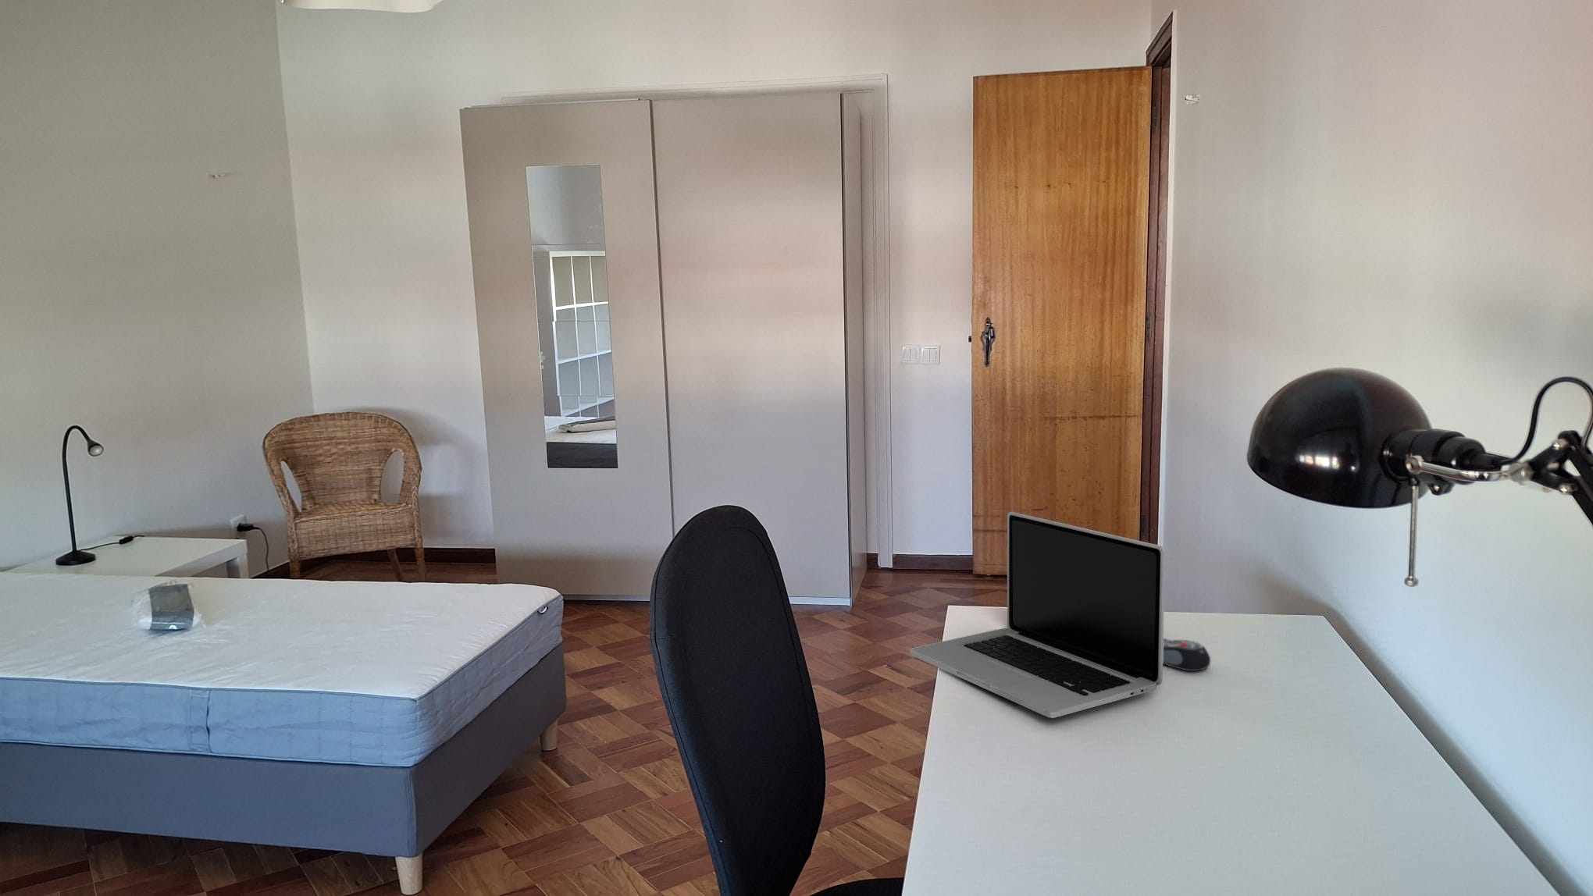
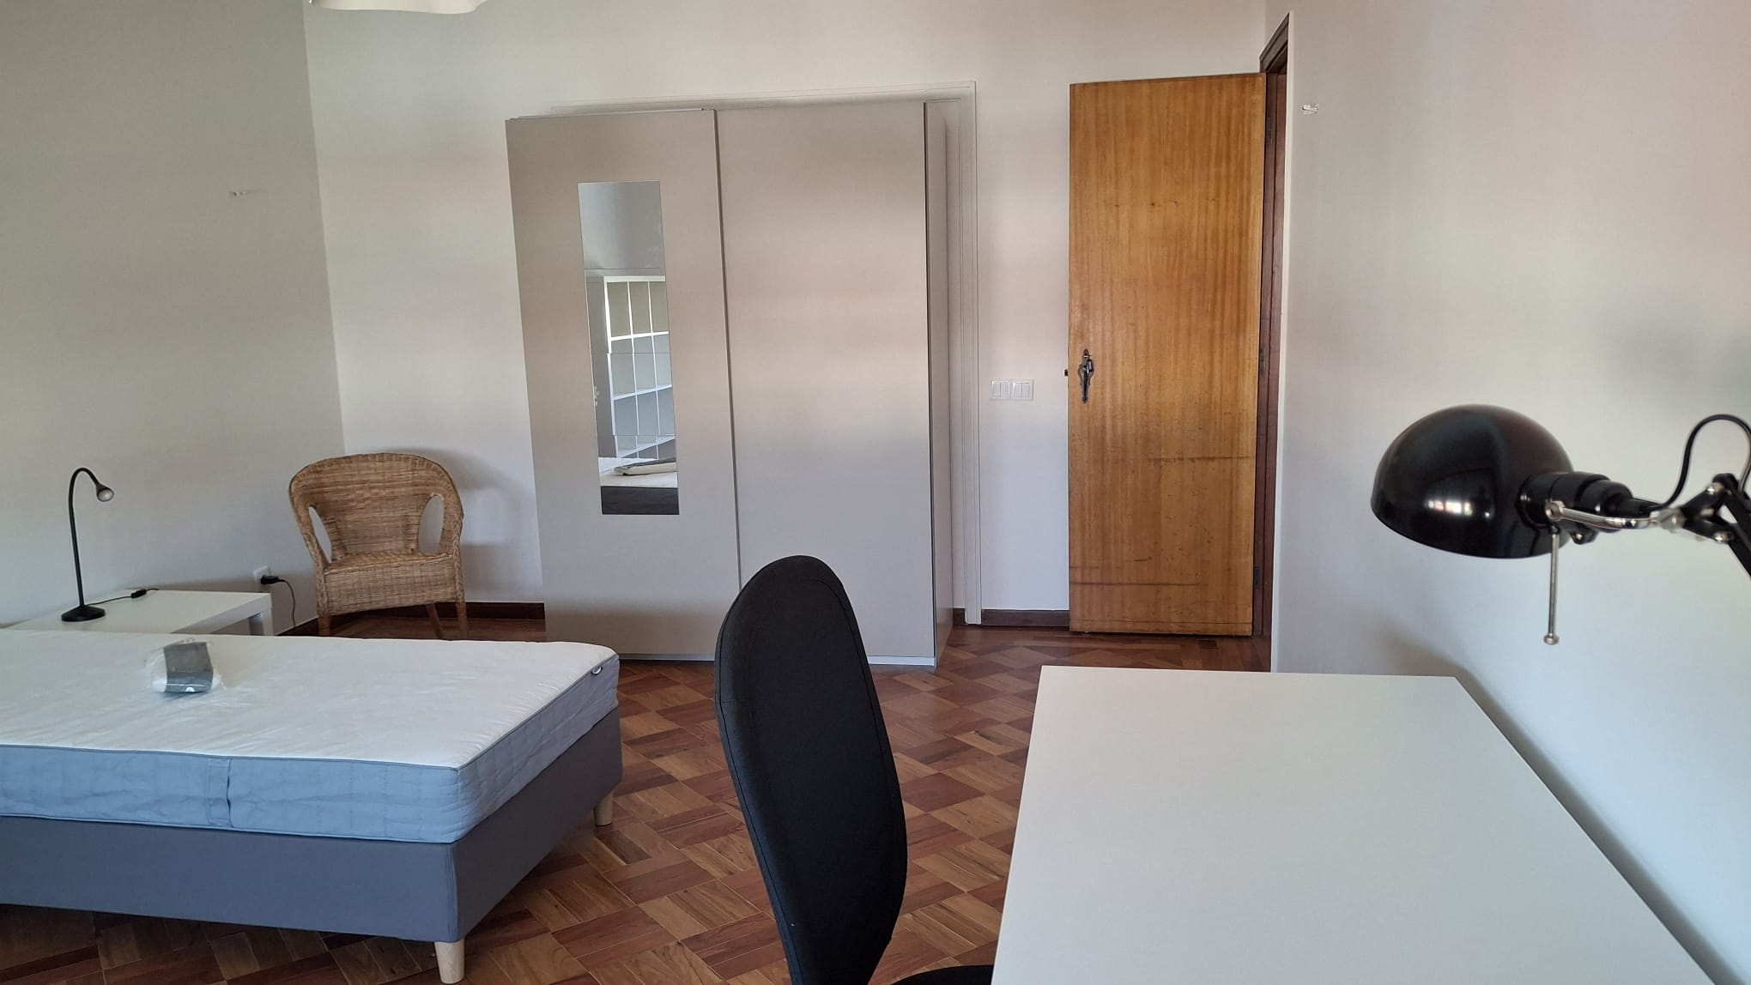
- computer mouse [1163,638,1211,672]
- laptop [909,511,1166,719]
